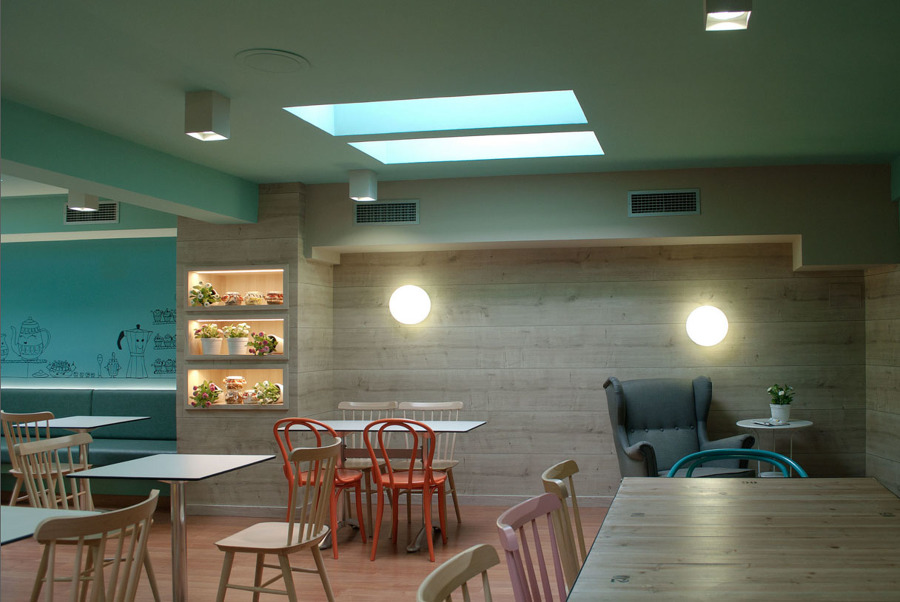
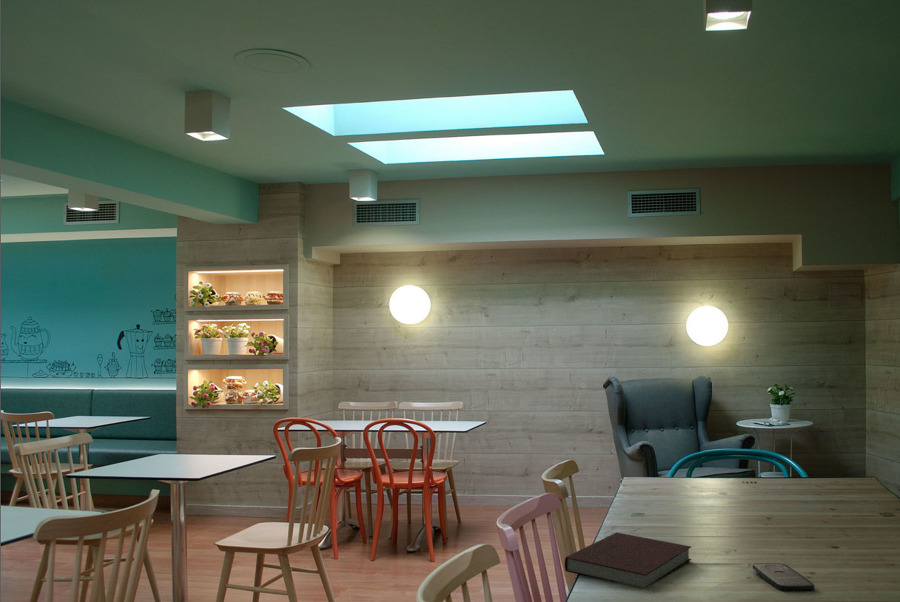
+ notebook [564,531,692,588]
+ smartphone [752,562,815,592]
